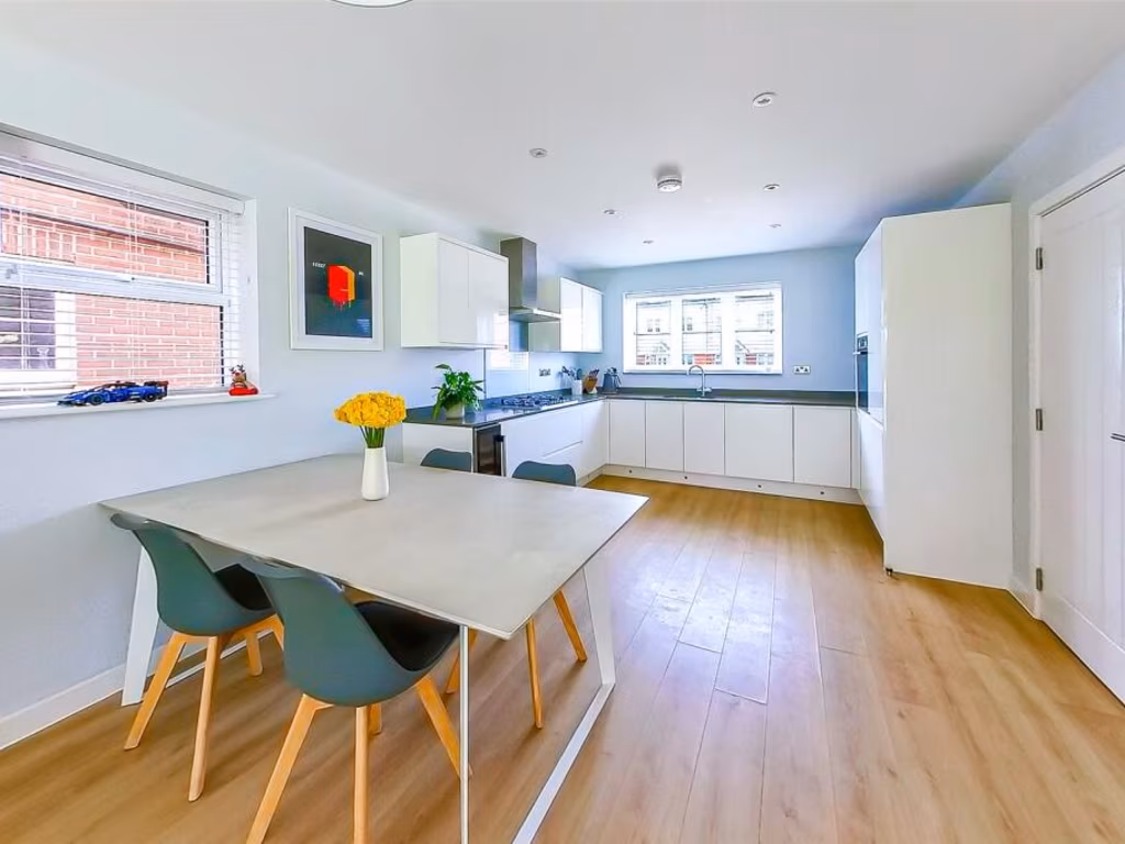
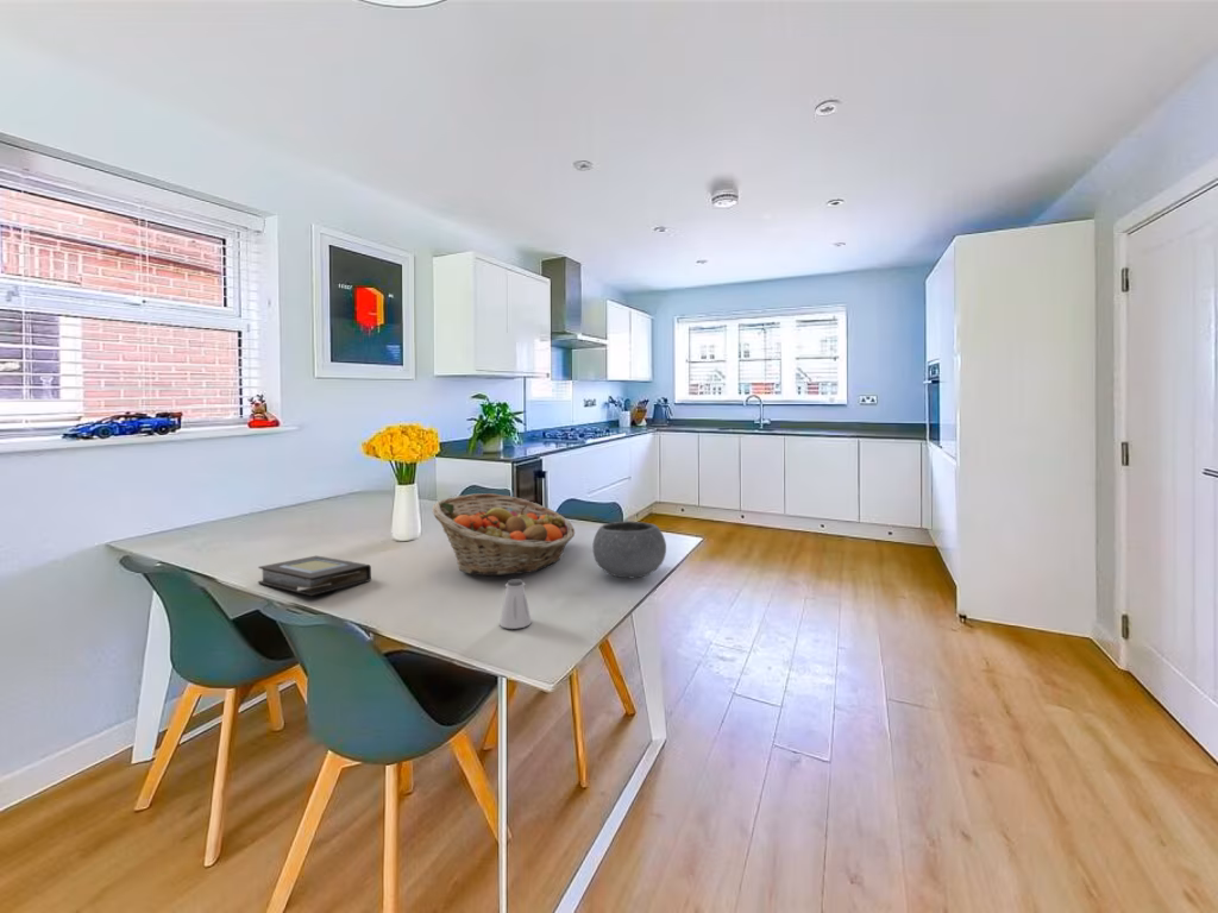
+ fruit basket [431,492,576,577]
+ saltshaker [498,578,533,630]
+ book [257,555,372,597]
+ bowl [591,520,667,579]
